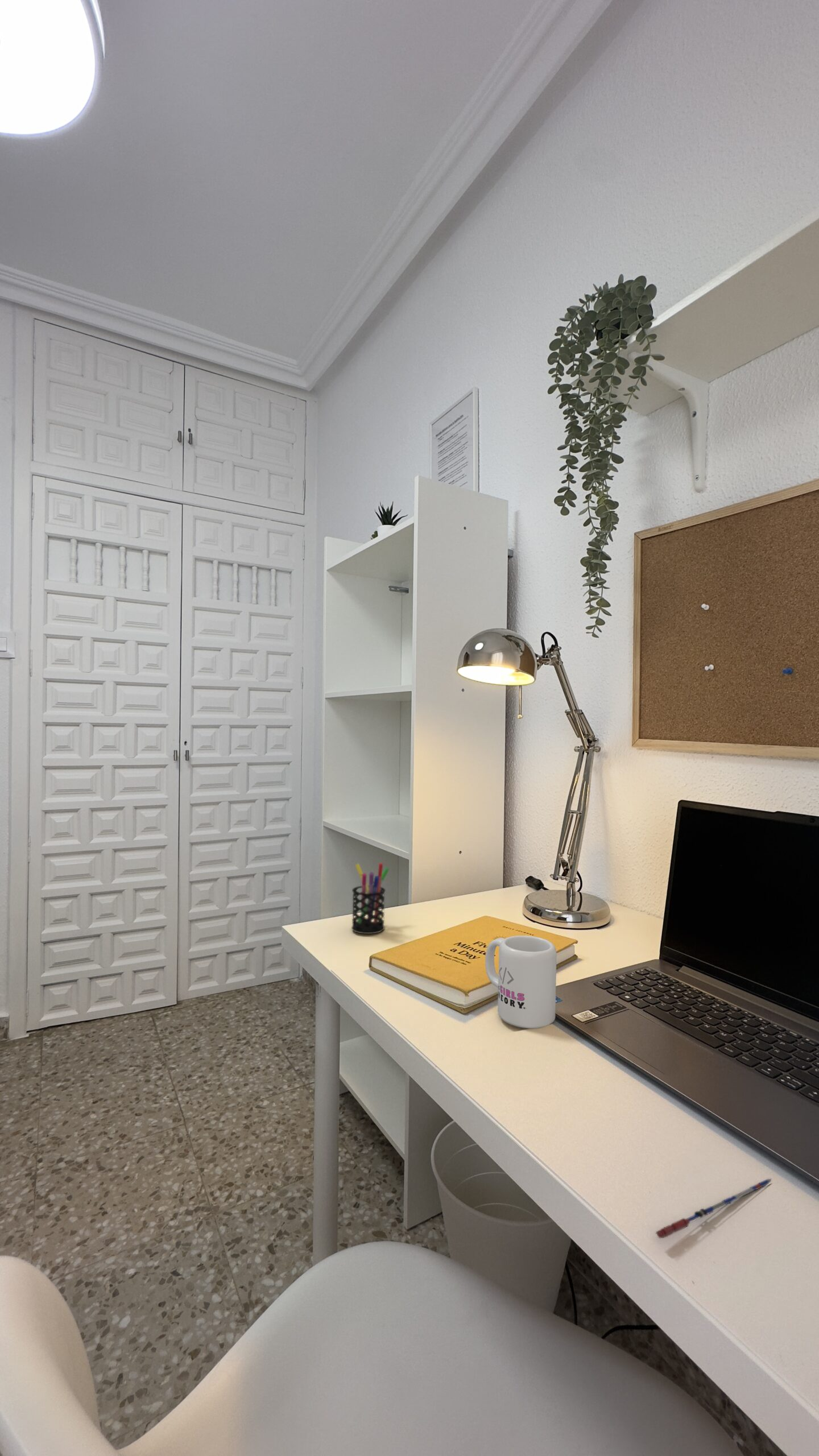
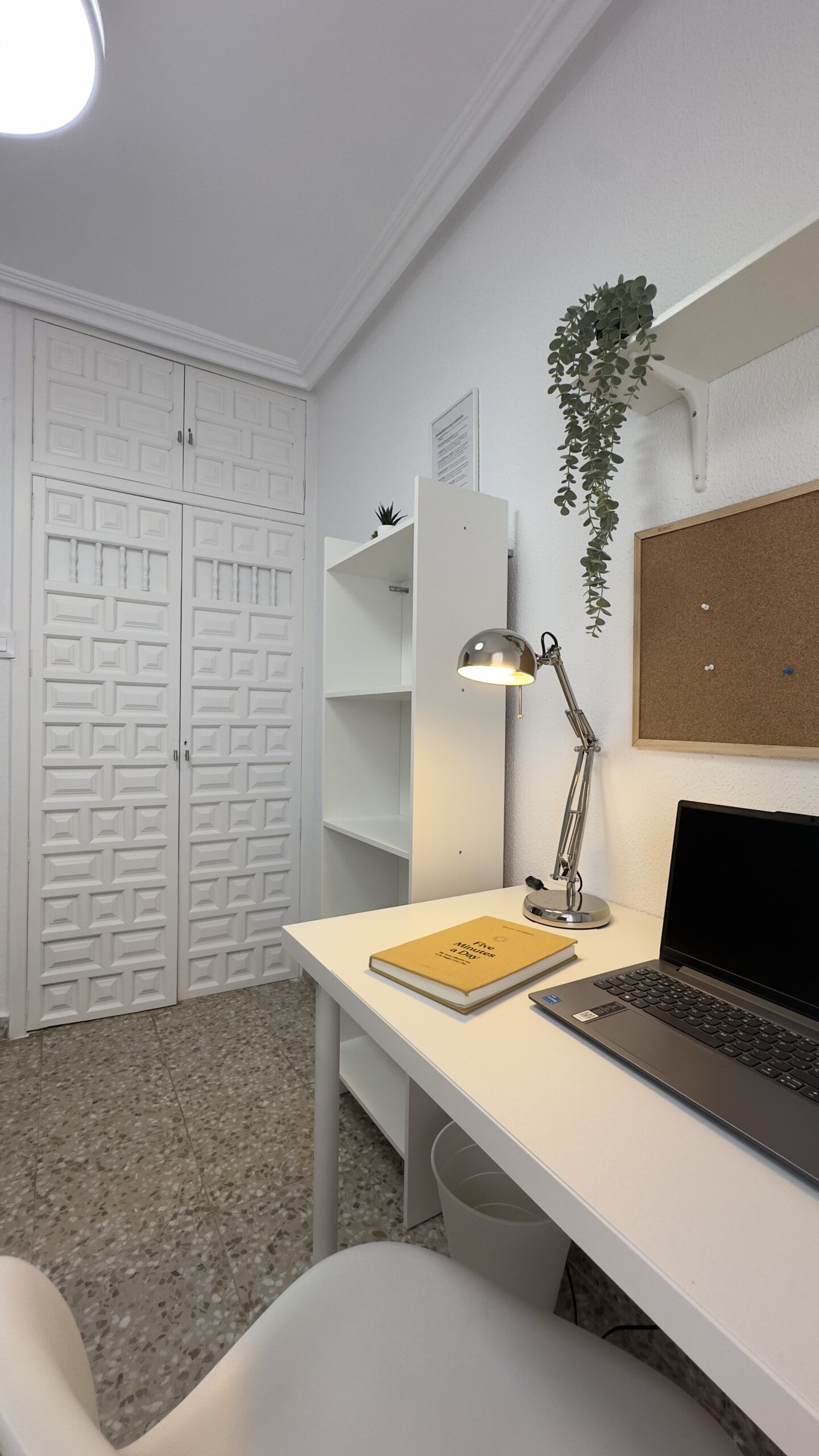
- mug [485,935,557,1029]
- pen holder [351,862,390,934]
- pen [655,1178,772,1239]
